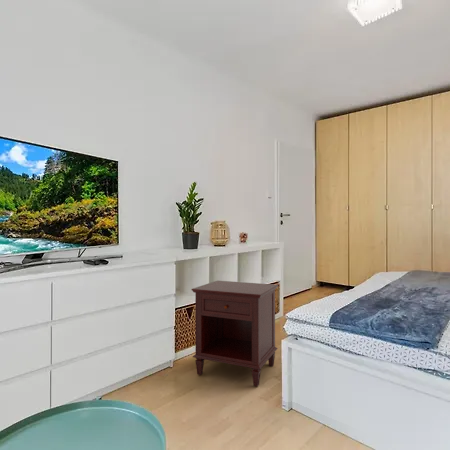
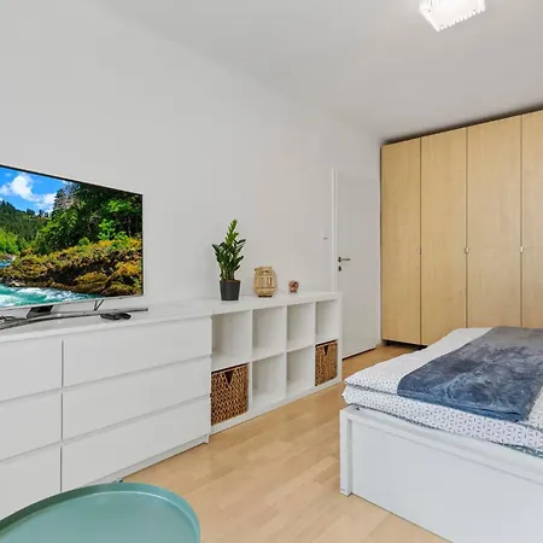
- nightstand [191,280,279,387]
